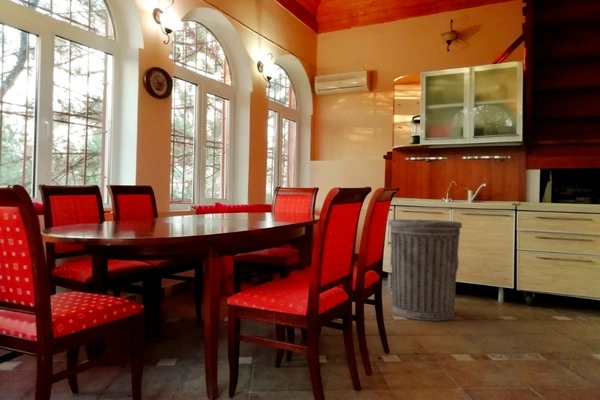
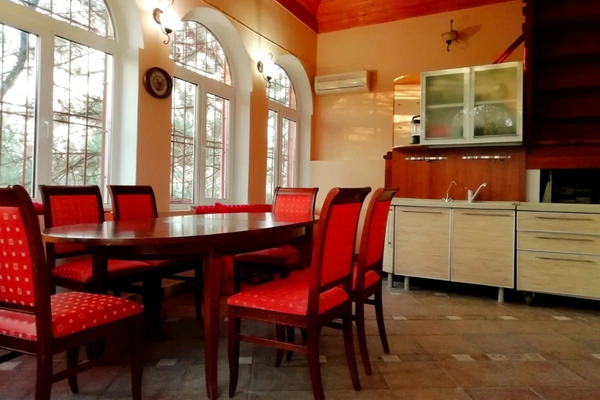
- trash can [388,218,463,322]
